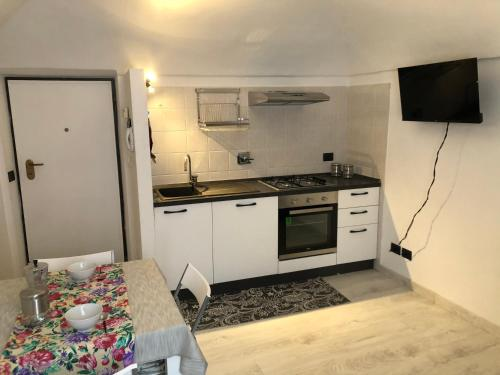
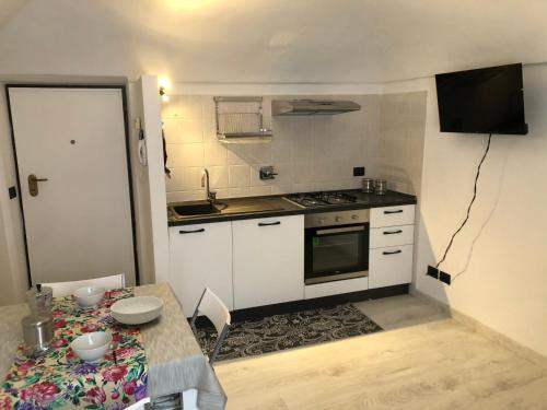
+ serving bowl [109,295,164,325]
